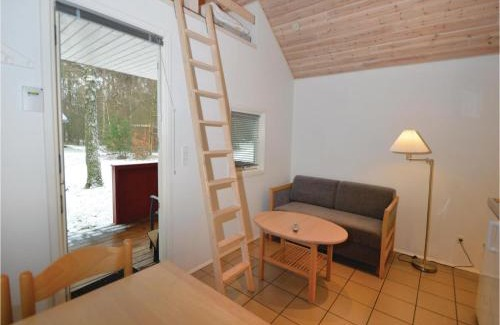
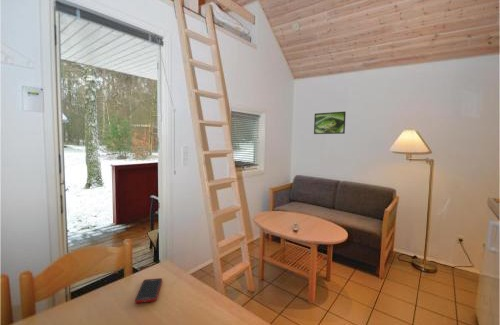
+ cell phone [134,277,163,304]
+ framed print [313,111,347,135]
